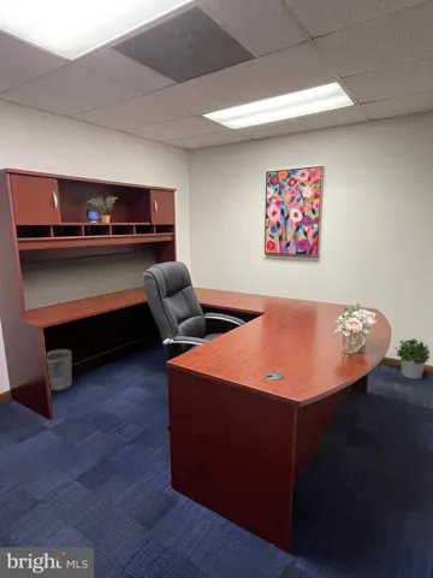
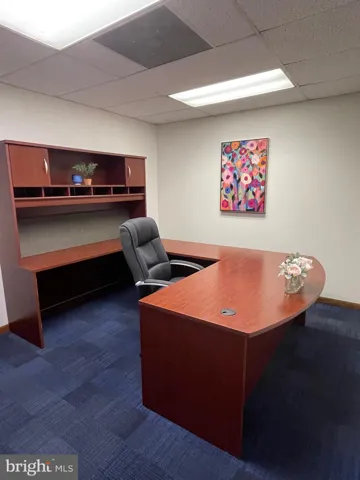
- potted plant [395,337,431,379]
- wastebasket [46,348,72,391]
